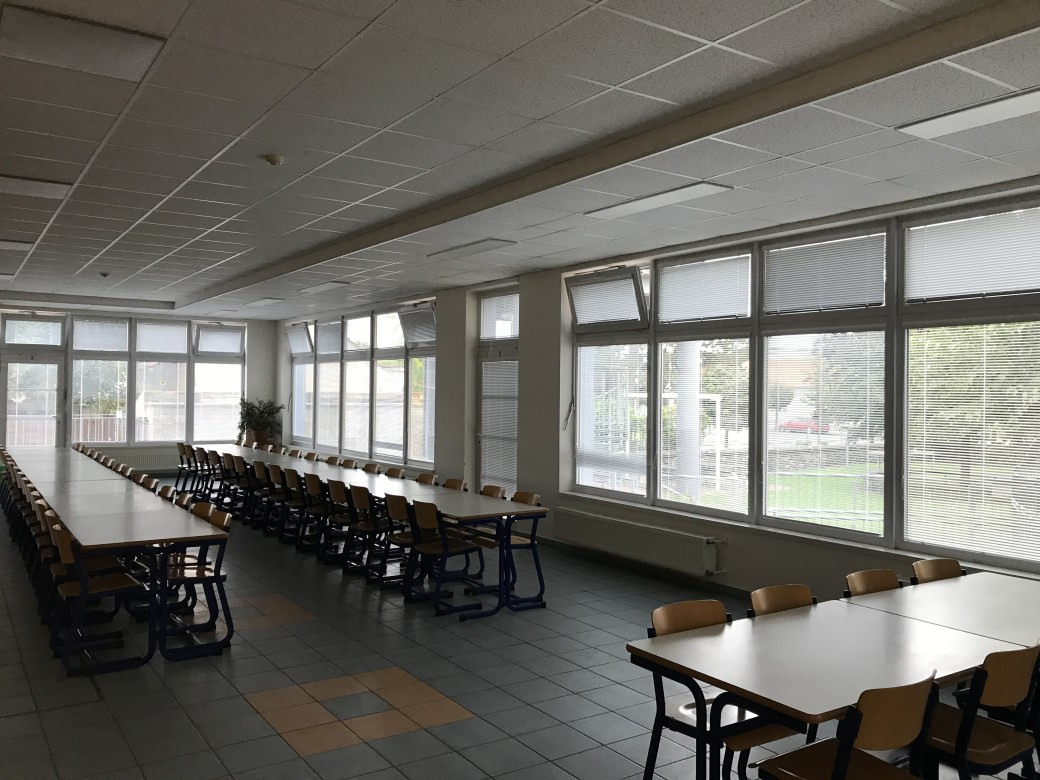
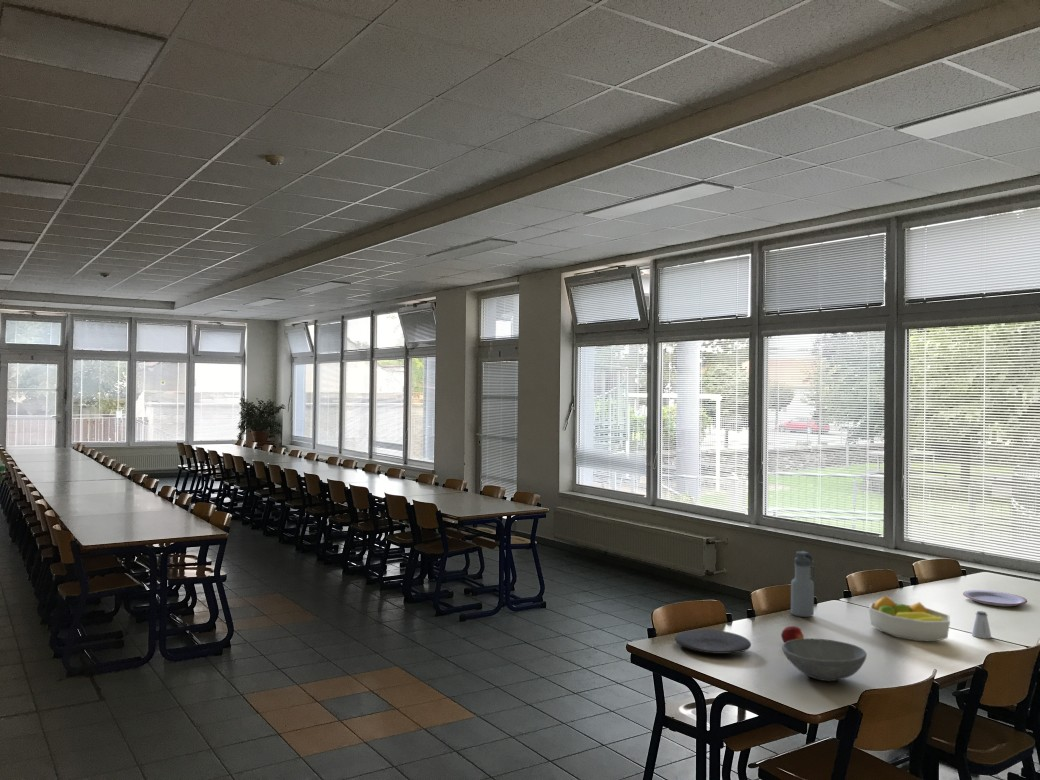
+ bowl [781,638,868,682]
+ plate [674,629,752,655]
+ apple [780,625,805,644]
+ plate [962,589,1028,607]
+ saltshaker [971,610,992,639]
+ water bottle [790,550,816,618]
+ fruit bowl [868,595,951,642]
